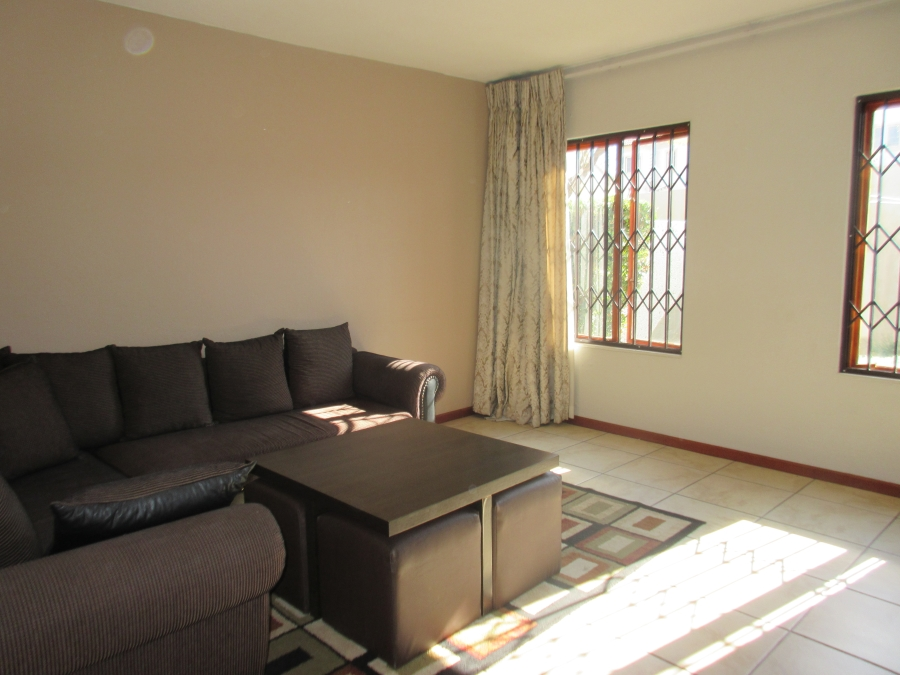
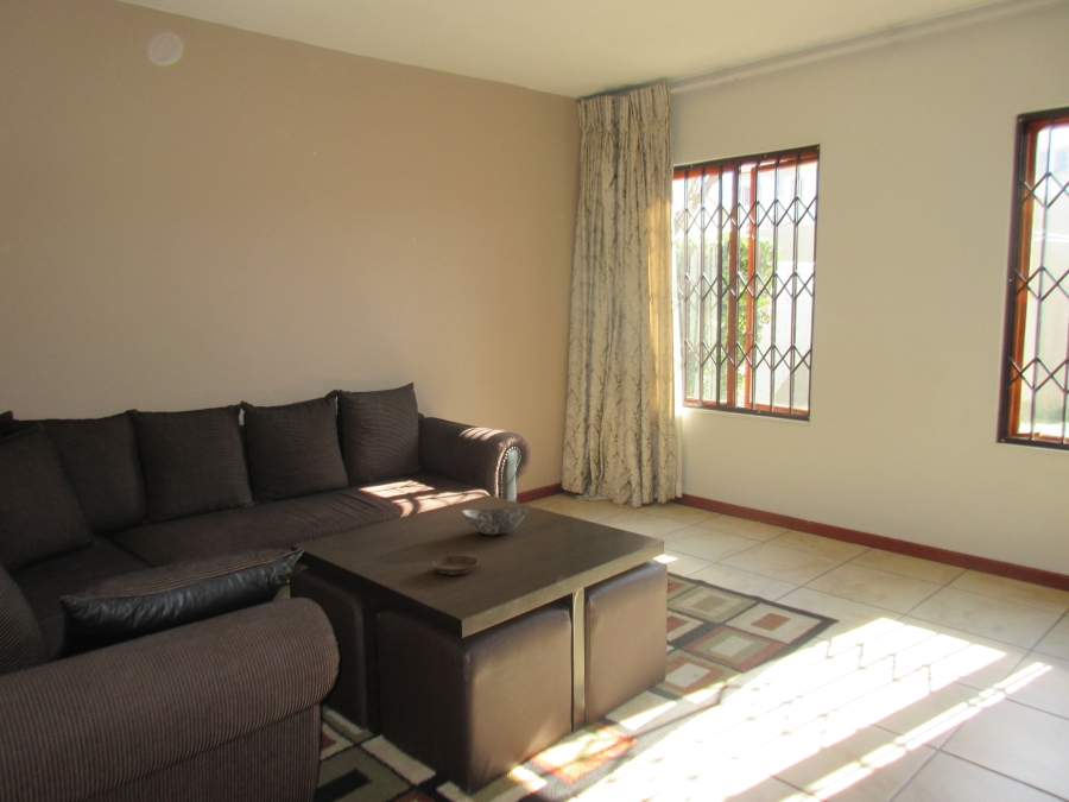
+ saucer [431,555,480,576]
+ decorative bowl [460,506,529,536]
